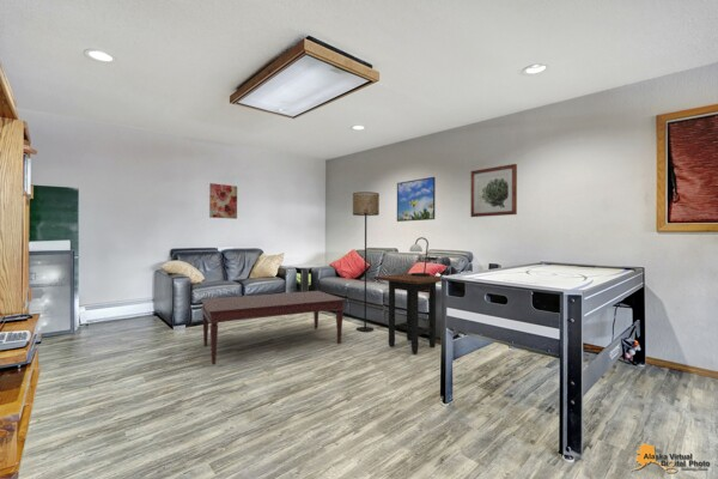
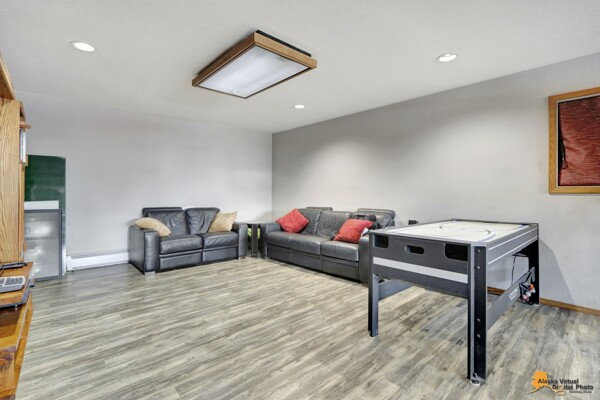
- table lamp [408,236,431,277]
- side table [373,272,442,356]
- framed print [396,176,437,223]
- wall art [469,163,518,218]
- wall art [208,182,238,220]
- coffee table [200,290,347,365]
- floor lamp [352,190,381,333]
